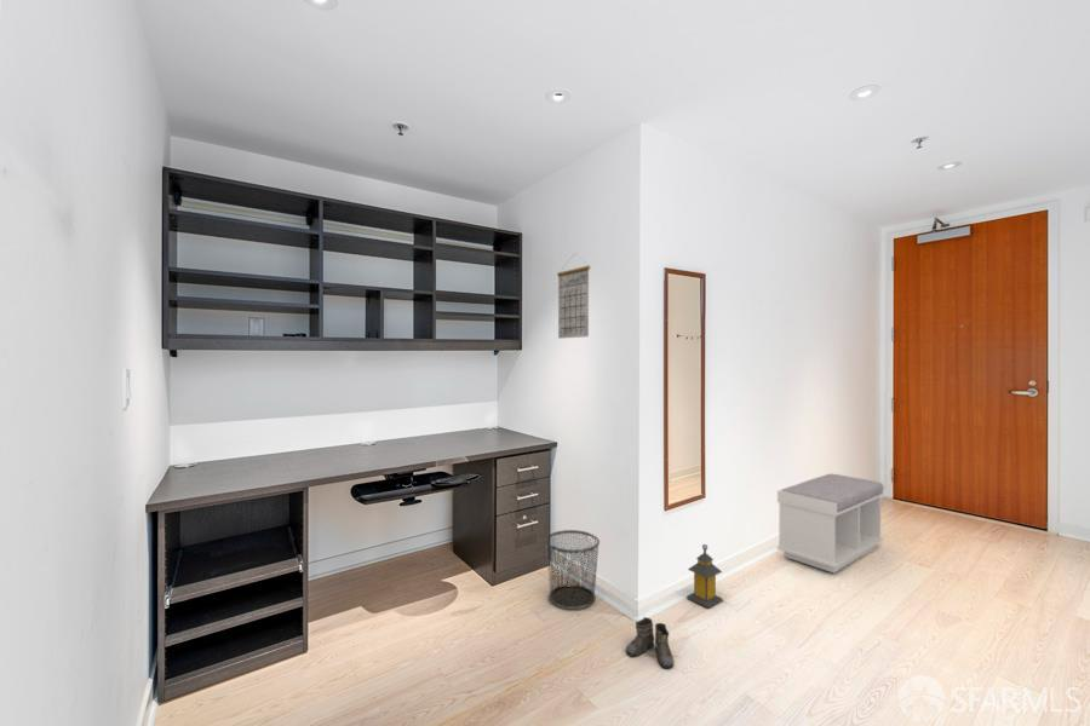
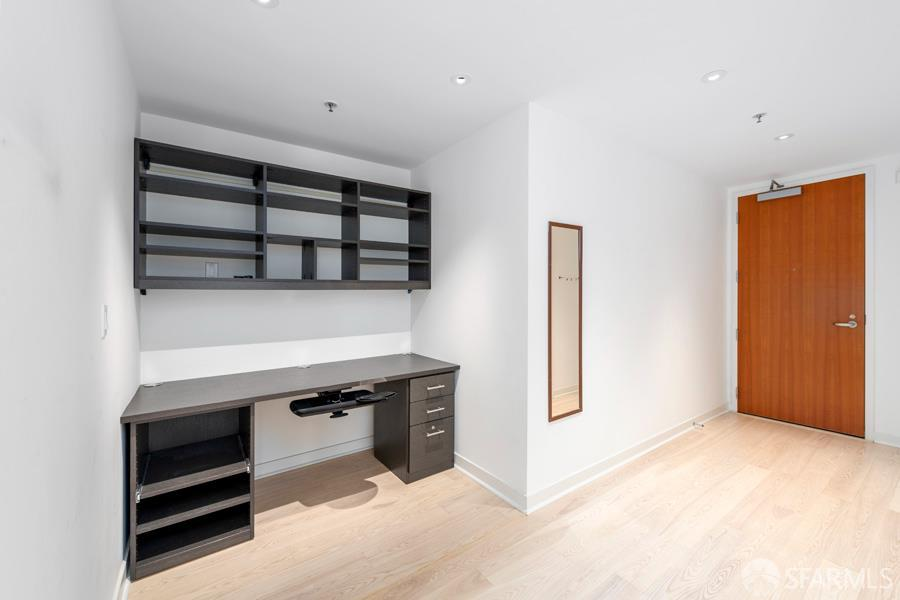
- boots [625,616,681,669]
- bench [776,473,885,575]
- lantern [685,543,724,609]
- calendar [556,252,591,340]
- waste bin [544,529,601,611]
